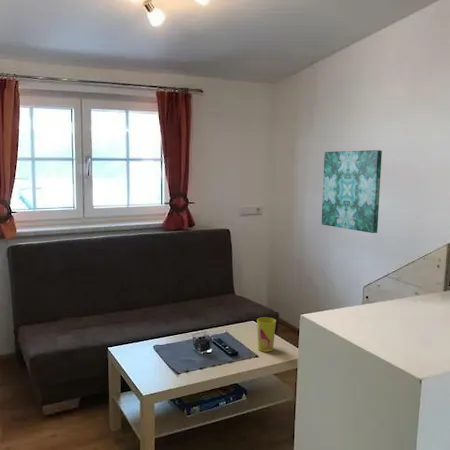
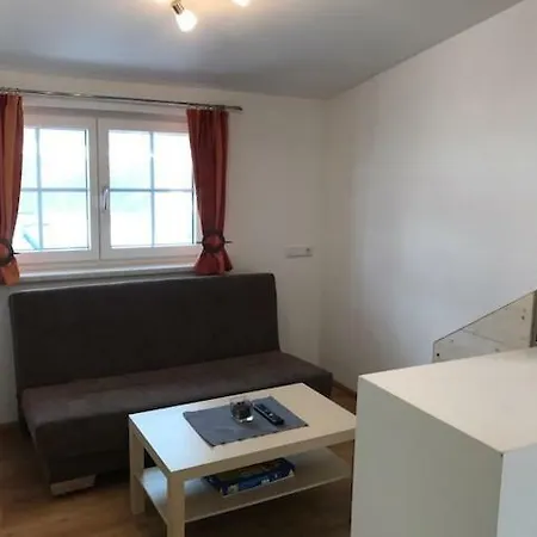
- cup [256,316,277,353]
- wall art [321,149,383,234]
